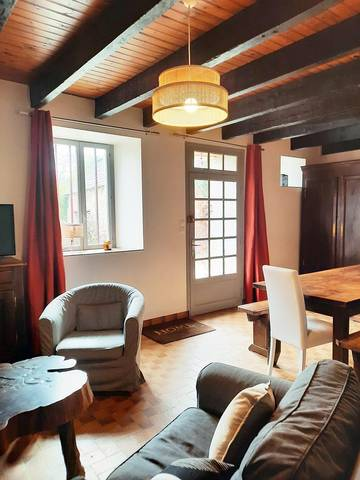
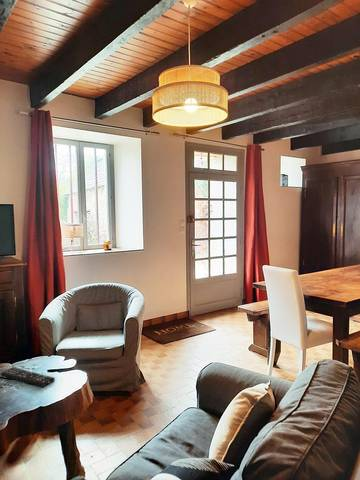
+ remote control [0,366,56,388]
